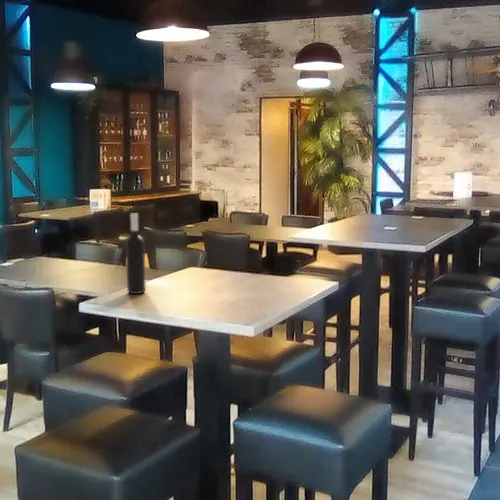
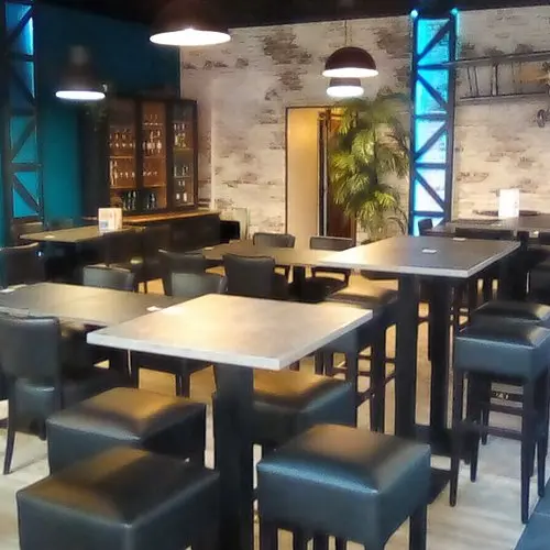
- wine bottle [125,213,147,295]
